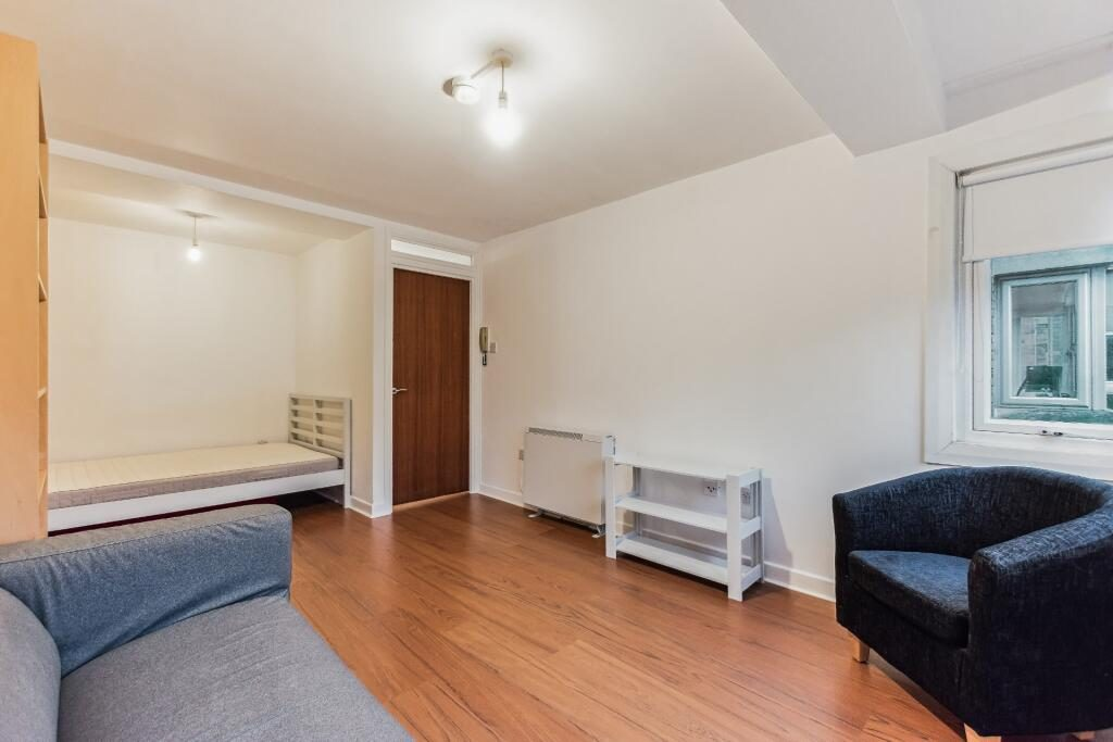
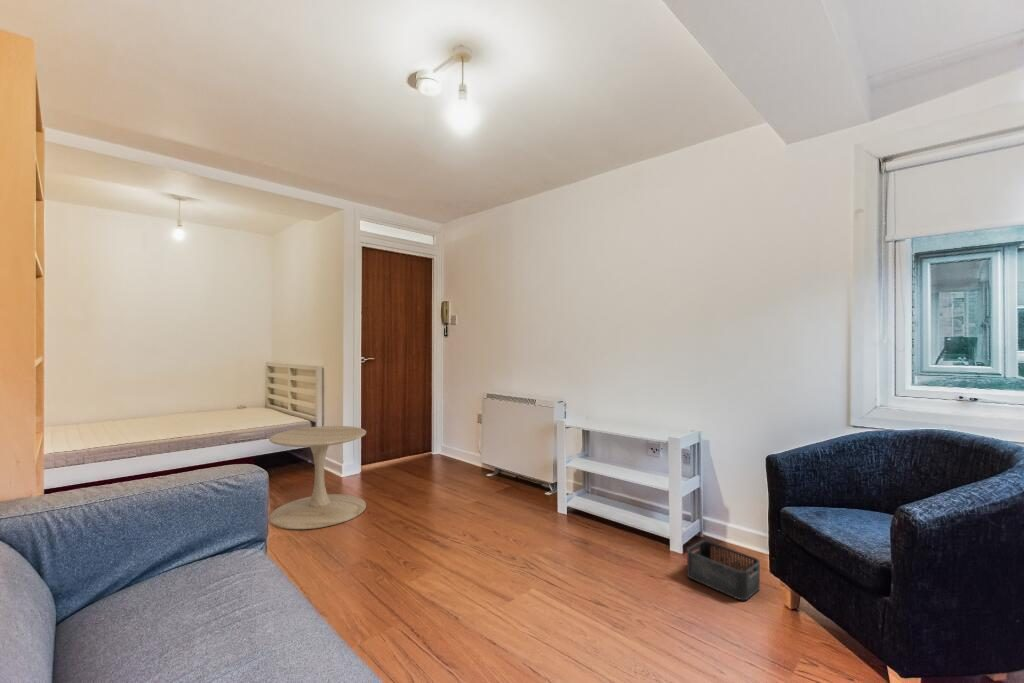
+ storage bin [686,539,761,601]
+ side table [268,425,367,530]
